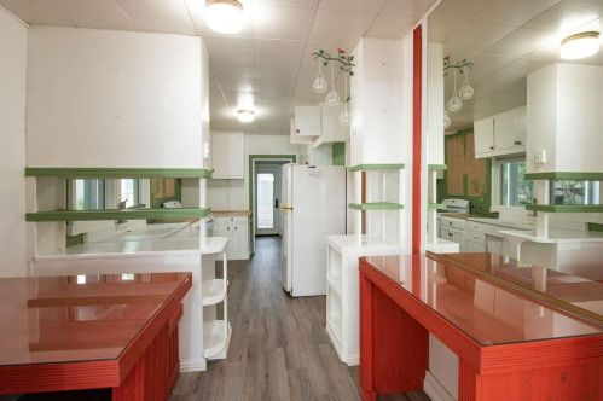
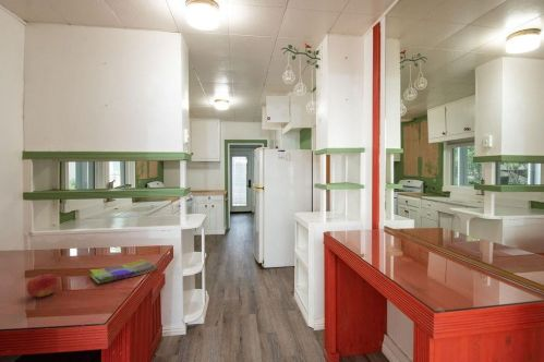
+ dish towel [88,258,158,285]
+ fruit [25,272,60,298]
